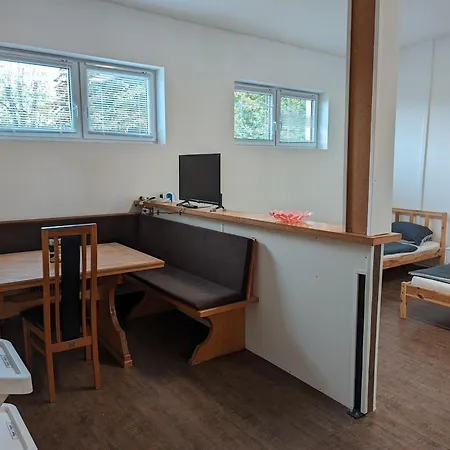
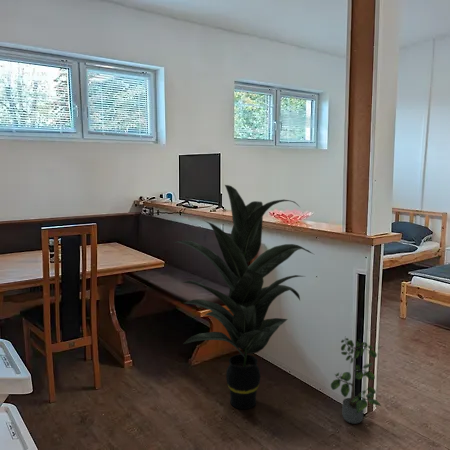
+ indoor plant [173,184,314,410]
+ potted plant [330,337,383,425]
